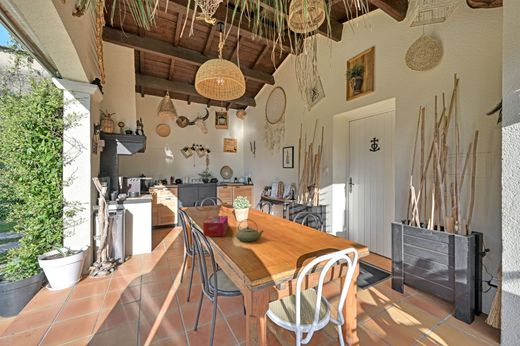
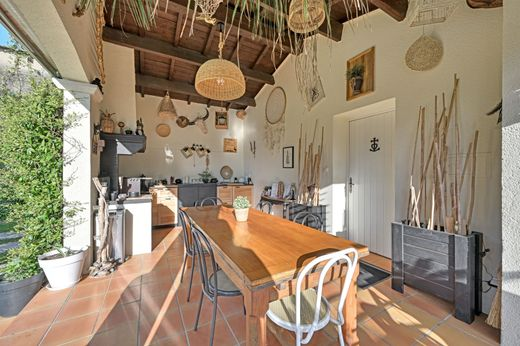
- teapot [234,218,265,242]
- tissue box [202,215,229,237]
